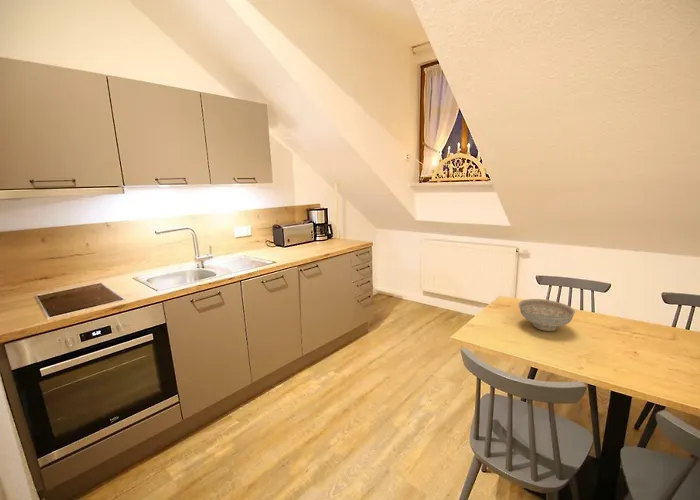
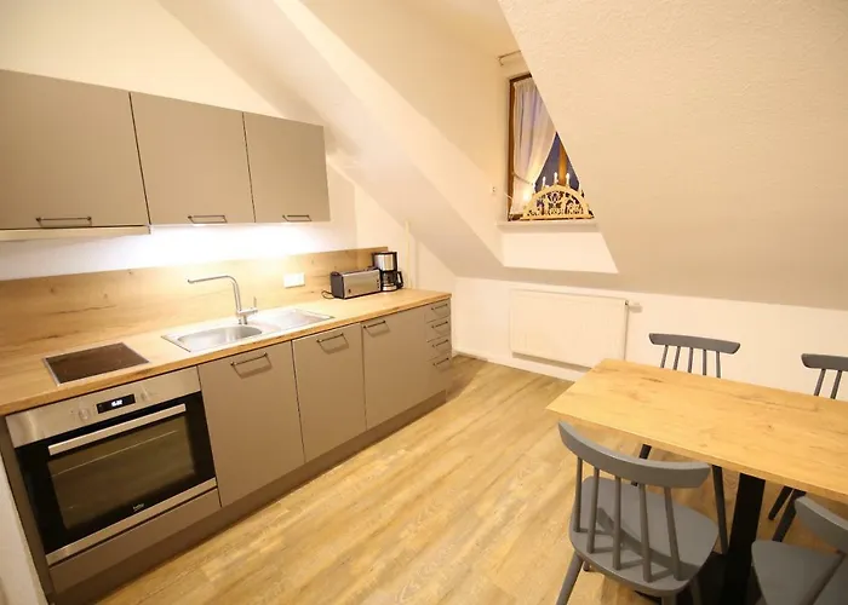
- decorative bowl [518,298,576,332]
